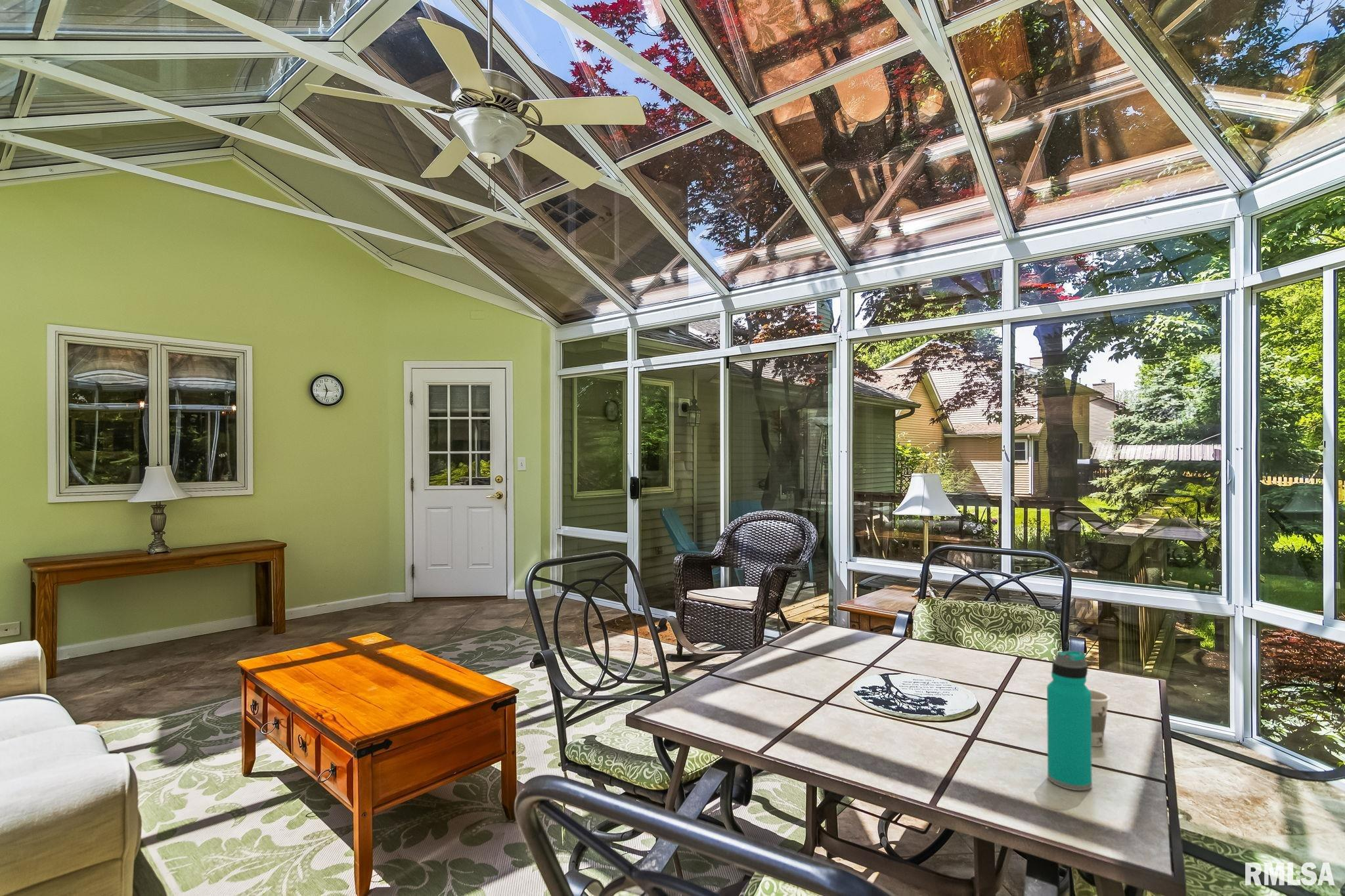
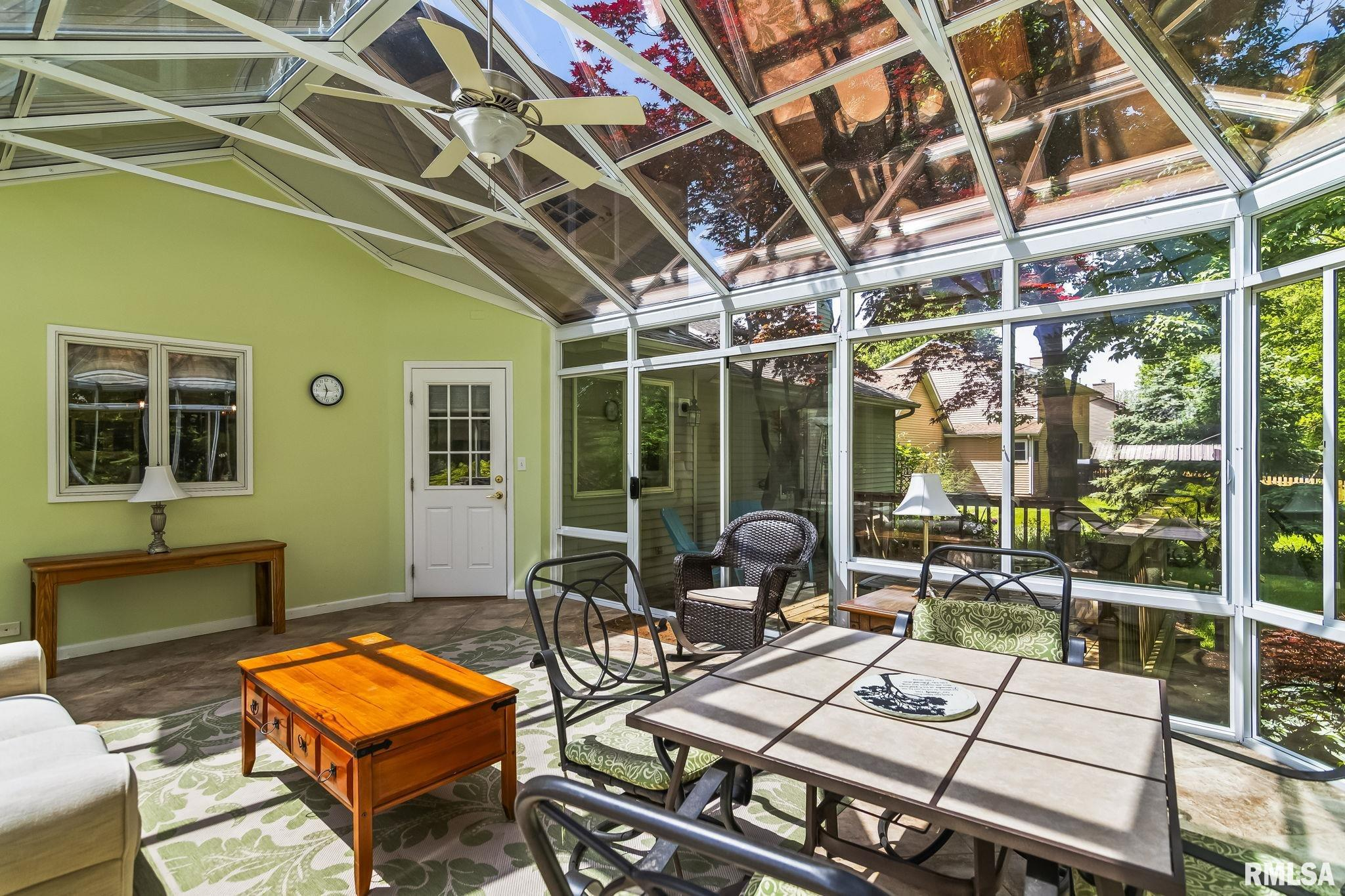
- cup [1088,688,1111,747]
- water bottle [1046,650,1093,791]
